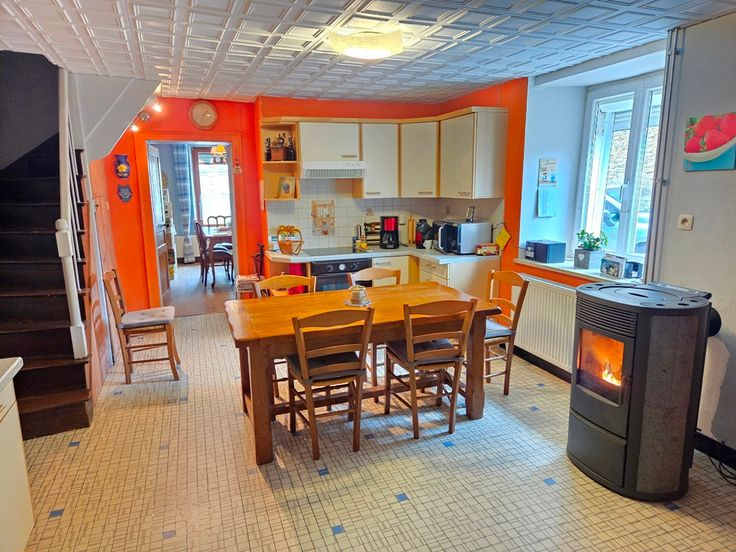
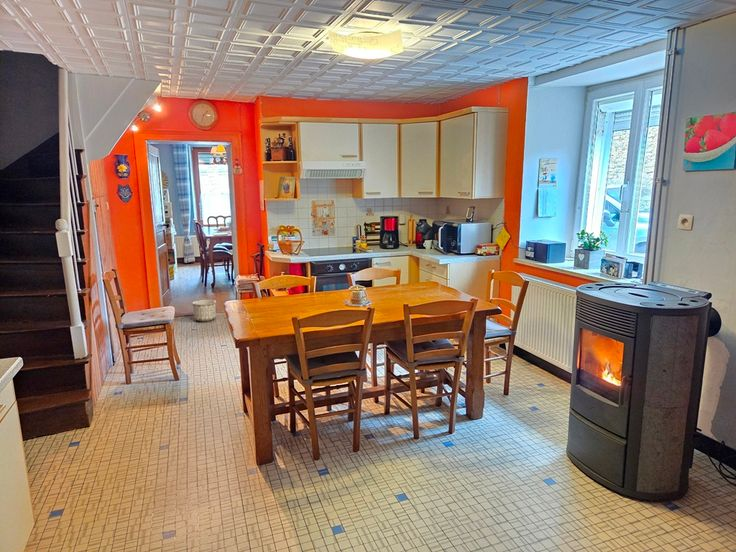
+ planter [192,299,217,323]
